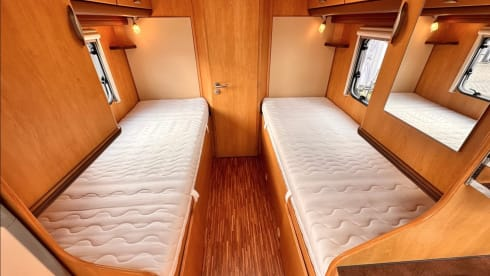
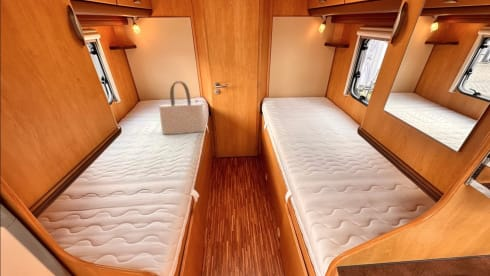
+ tote bag [158,80,207,136]
